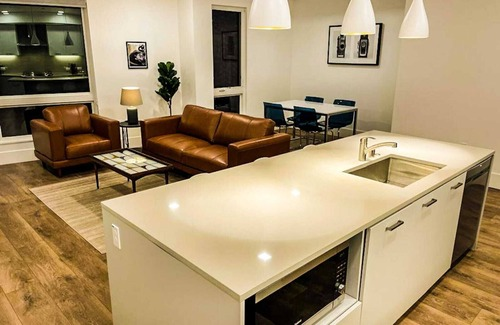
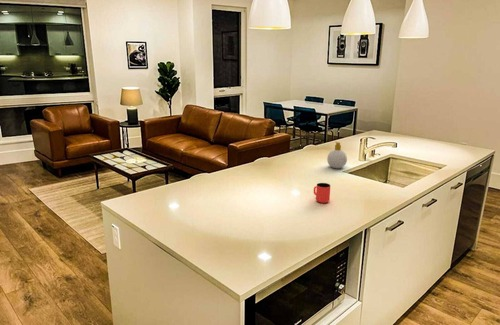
+ cup [313,182,331,204]
+ soap bottle [326,141,348,169]
